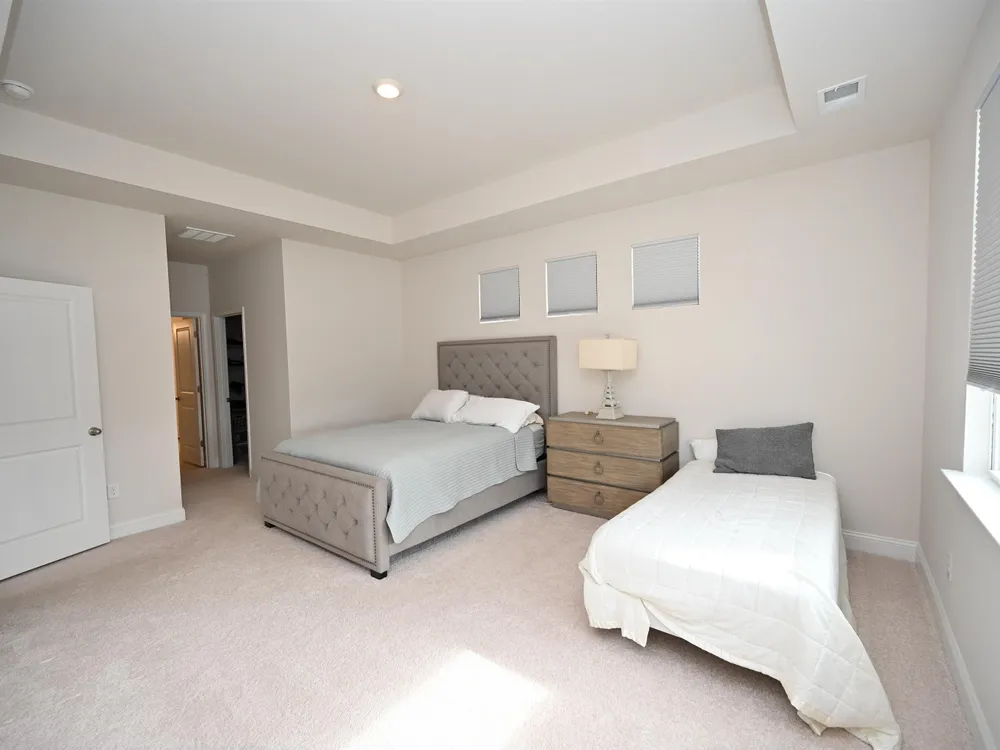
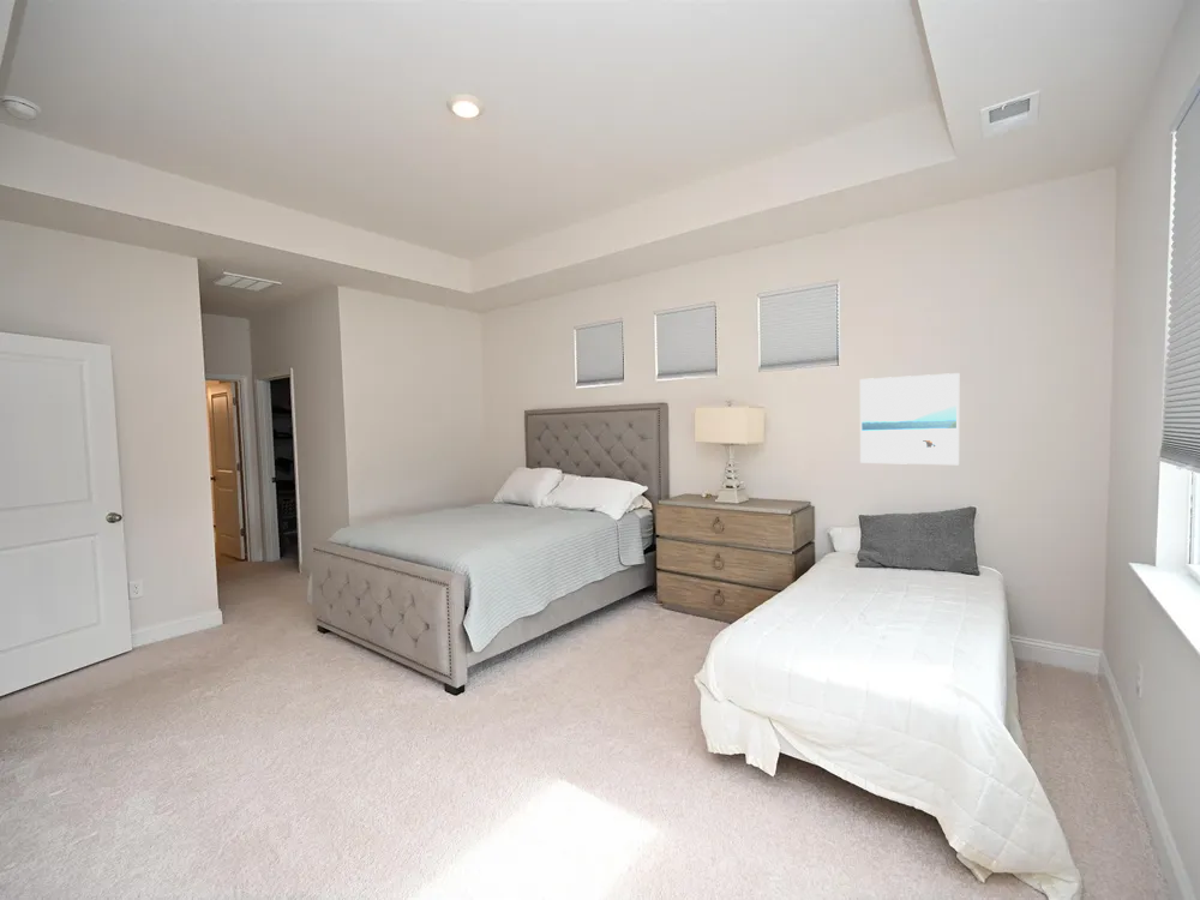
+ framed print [859,372,960,466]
